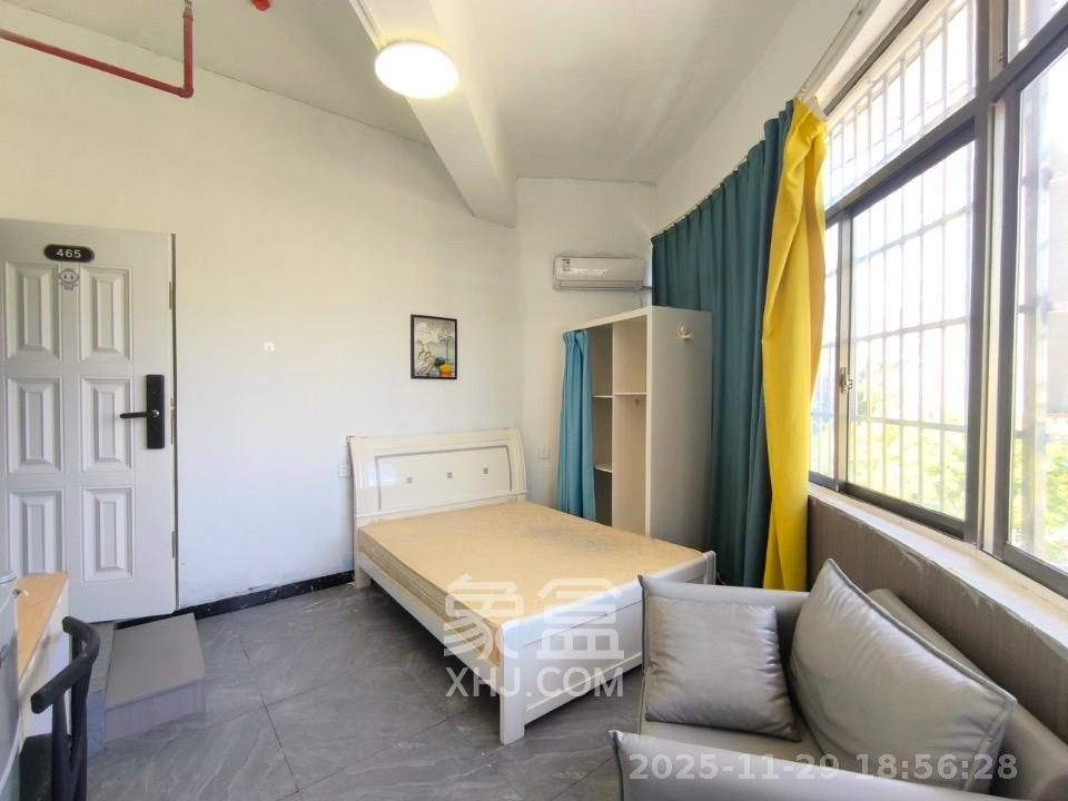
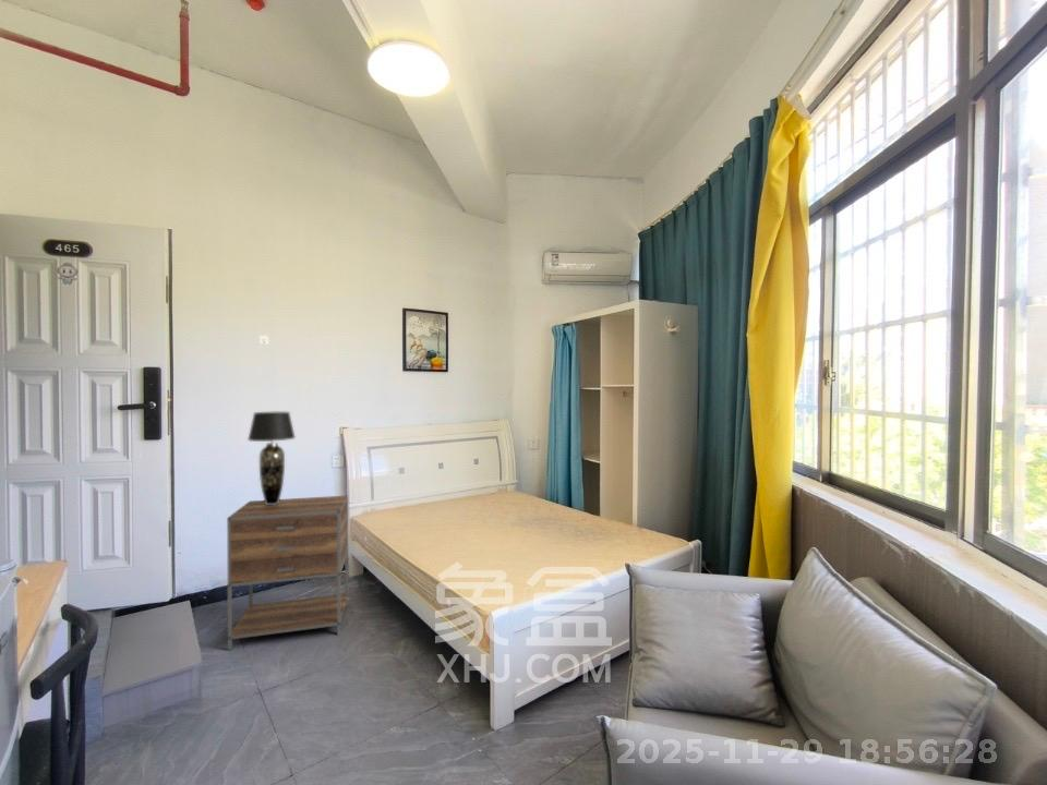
+ table lamp [246,411,297,505]
+ nightstand [226,495,349,651]
